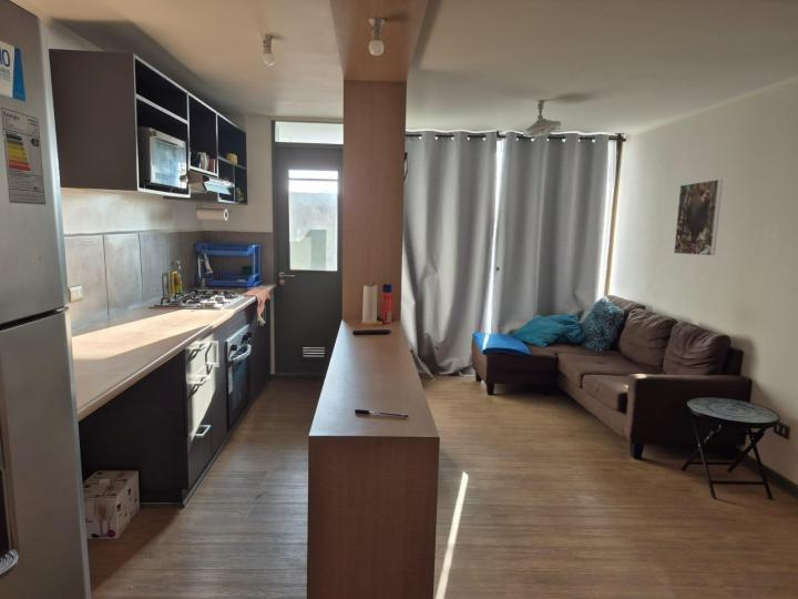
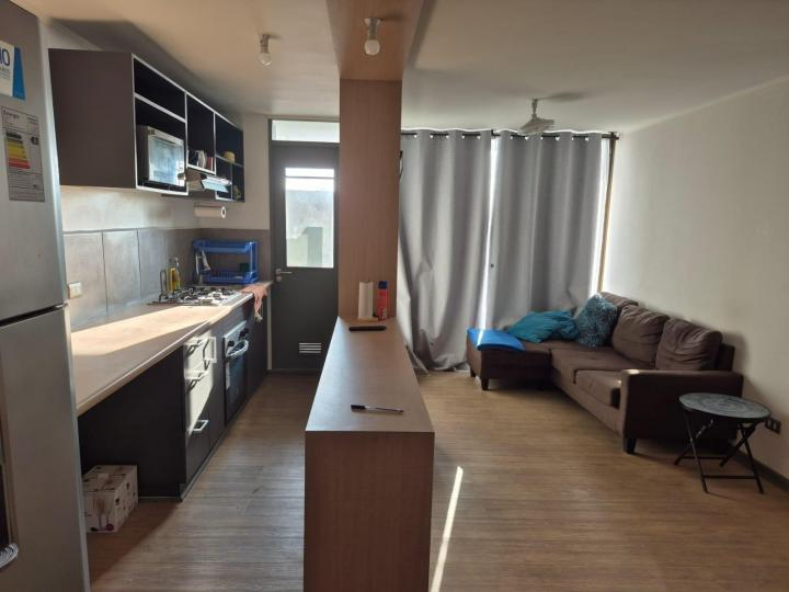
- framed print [673,179,724,256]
